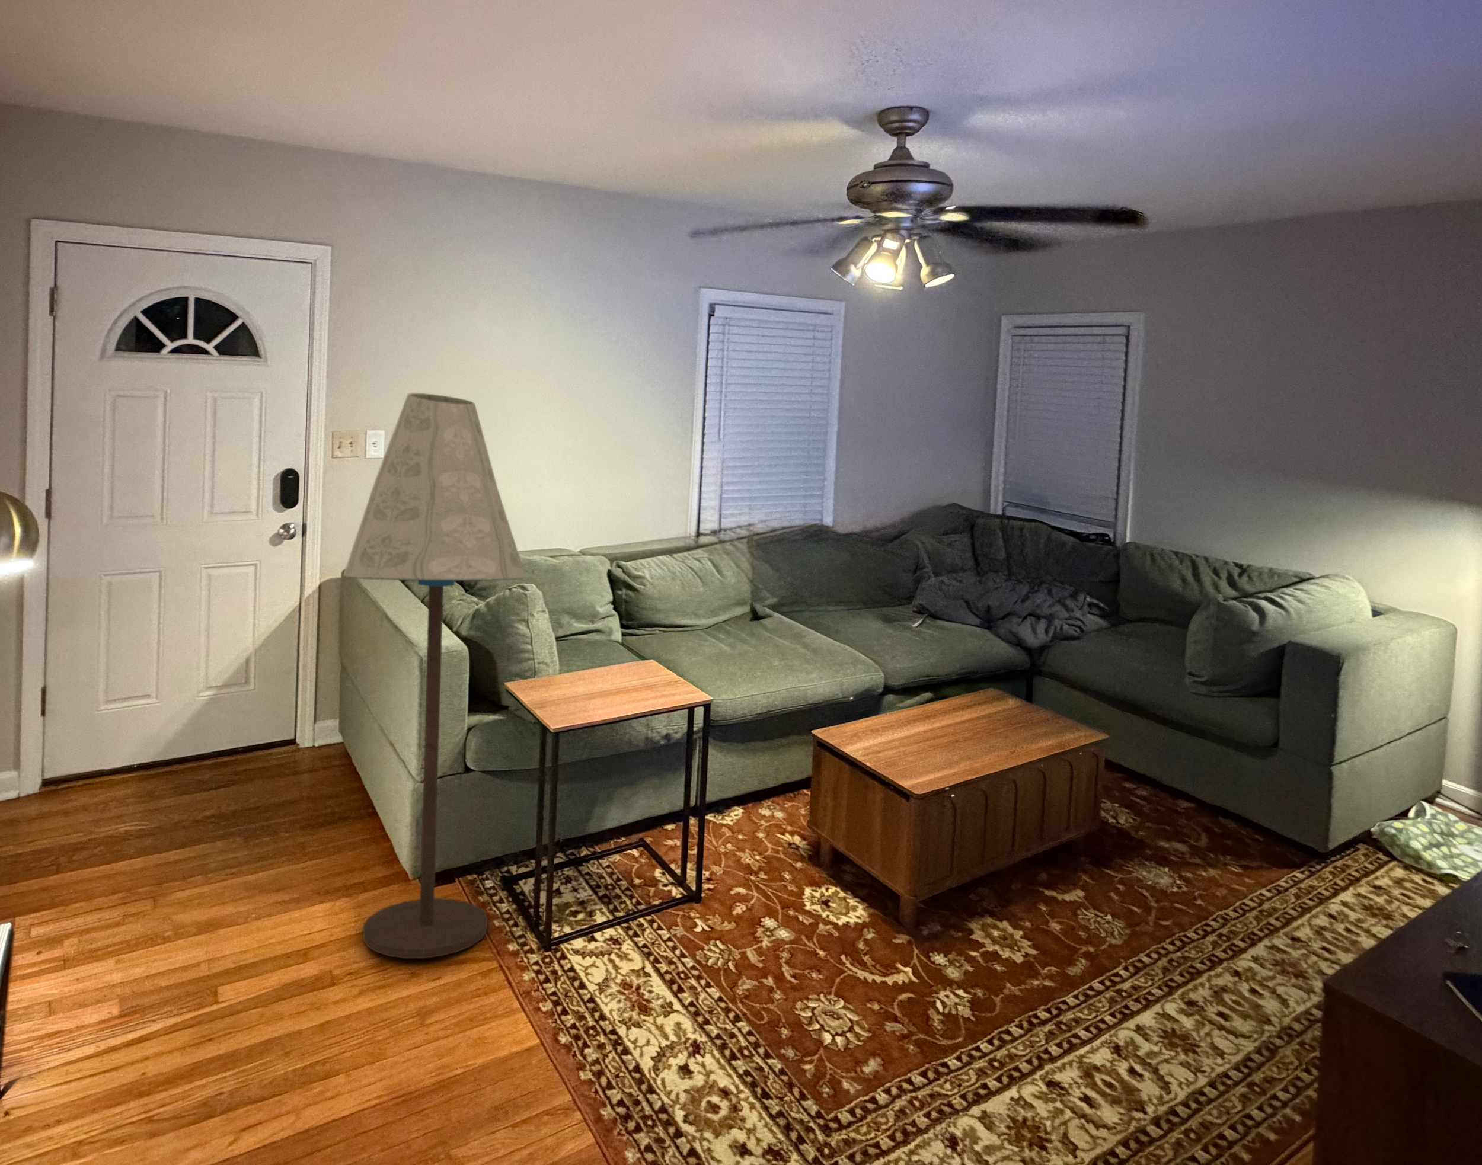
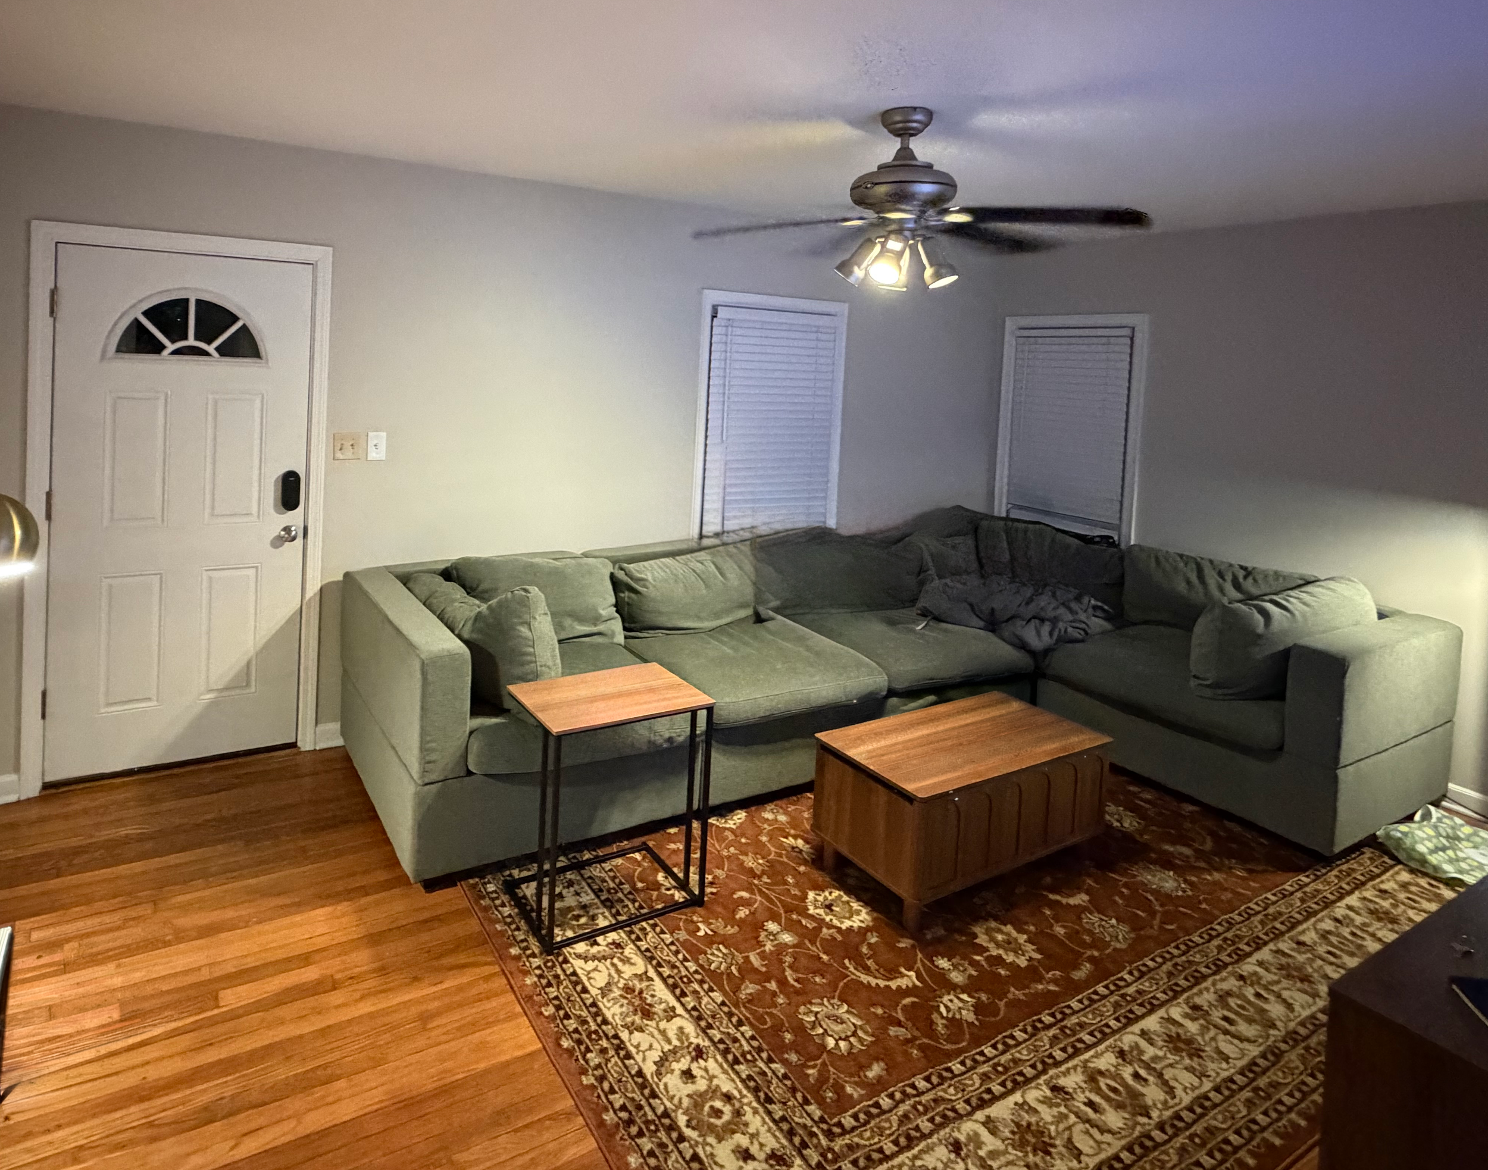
- floor lamp [343,393,527,959]
